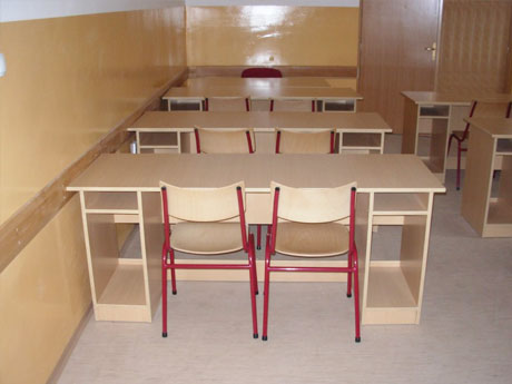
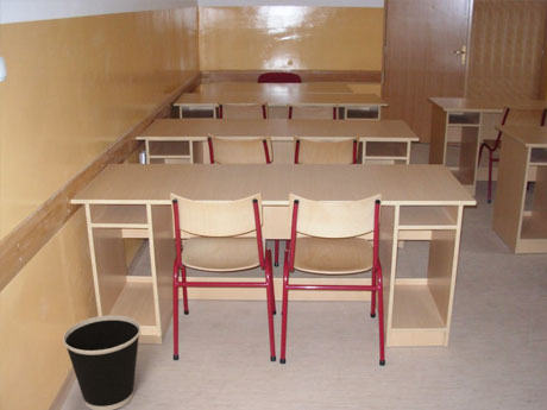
+ wastebasket [62,314,142,410]
